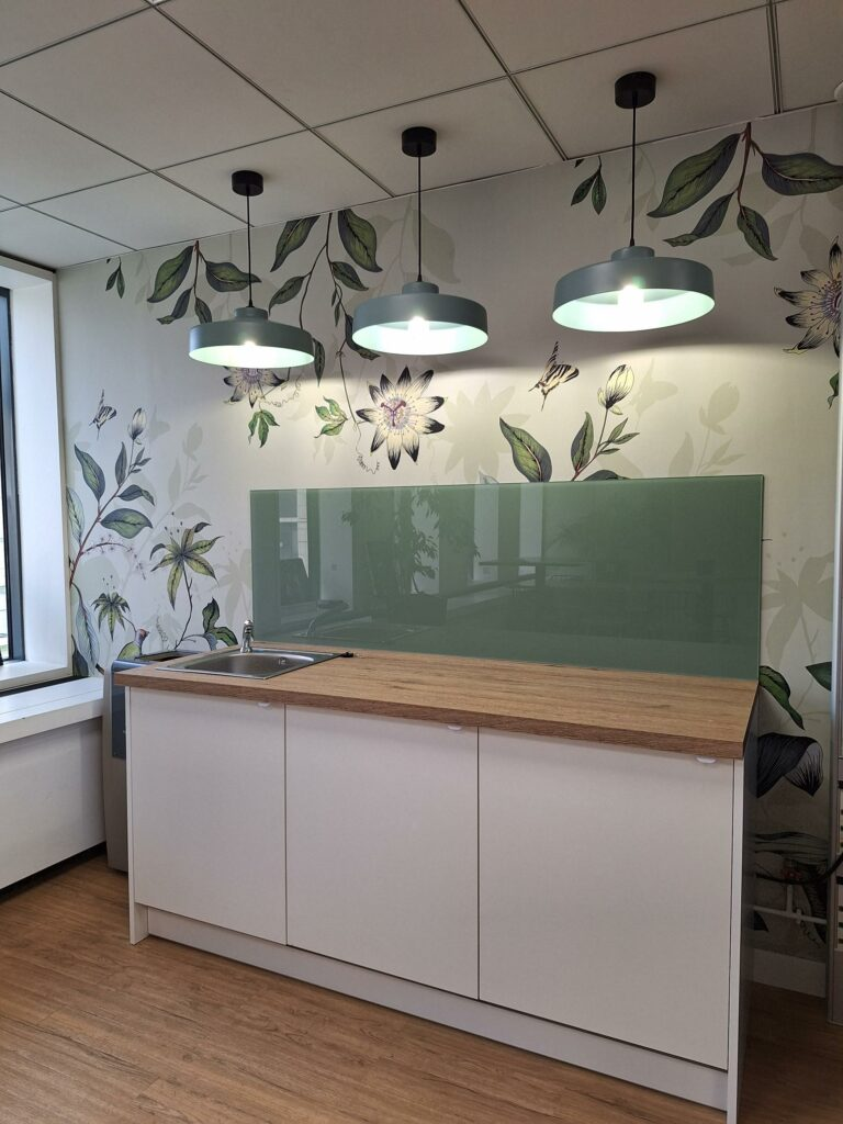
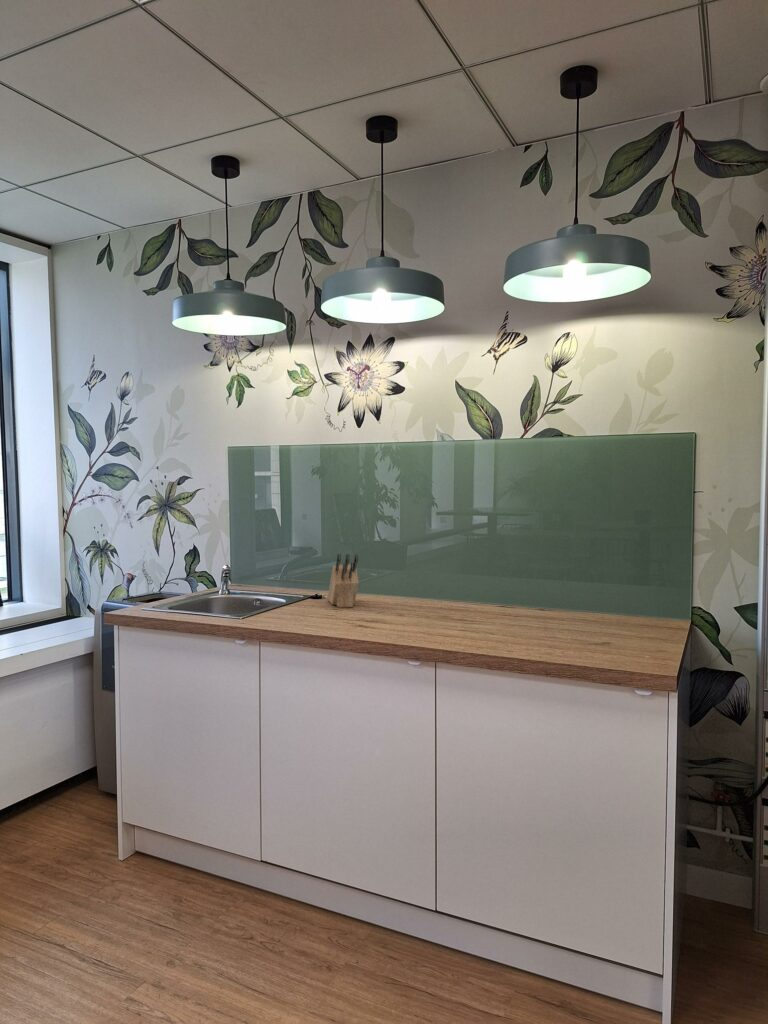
+ knife block [327,553,360,609]
